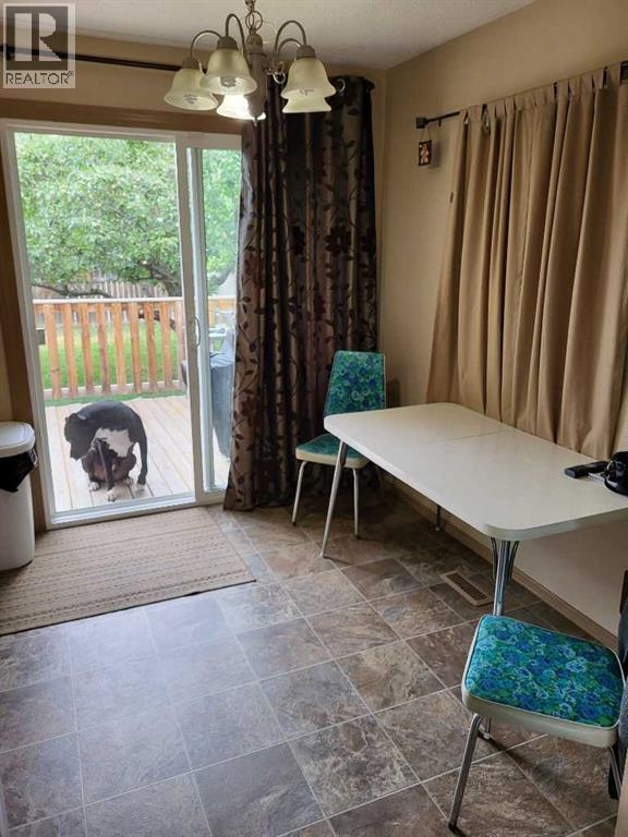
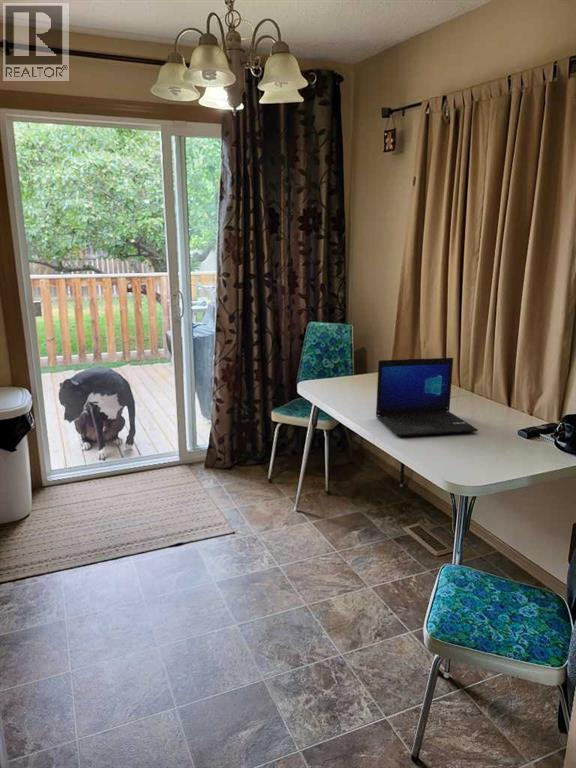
+ laptop [375,357,479,437]
